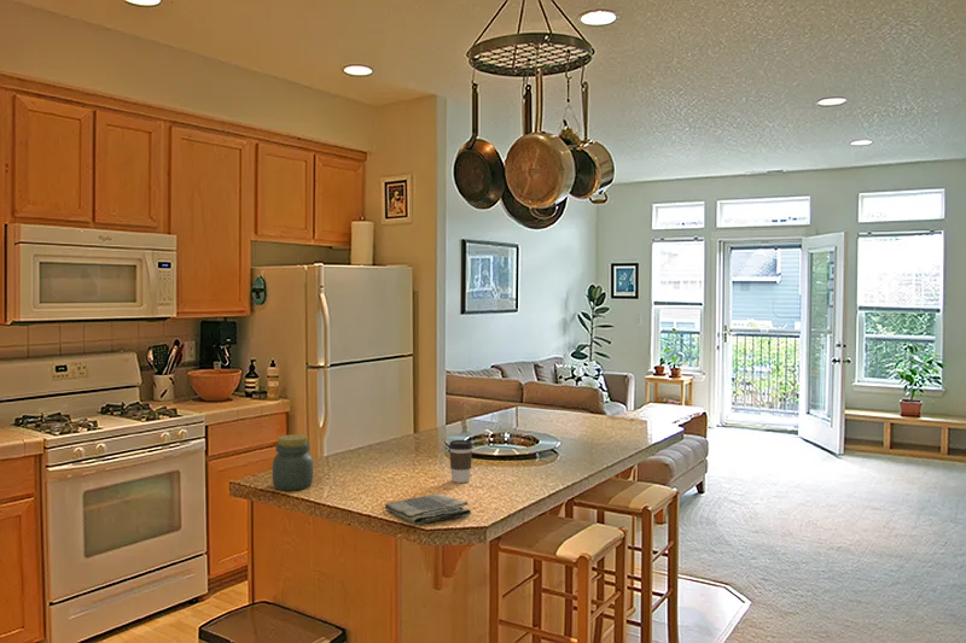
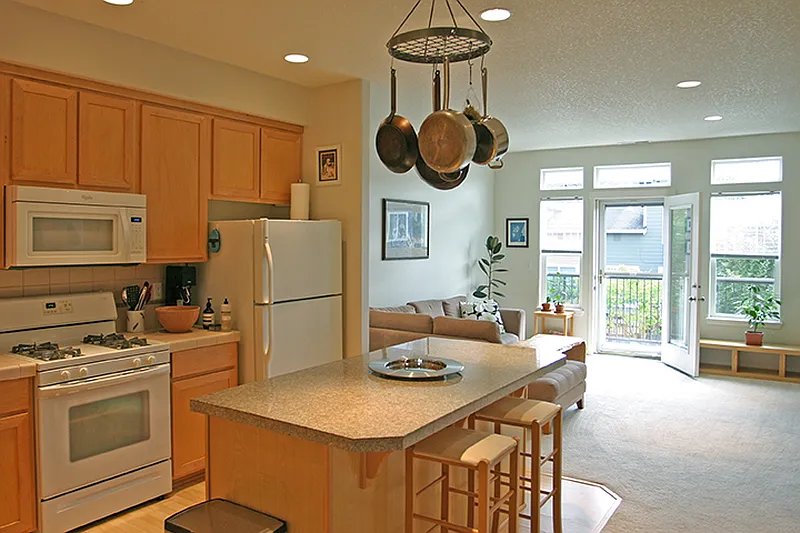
- jar [272,433,314,491]
- coffee cup [448,439,473,484]
- dish towel [384,493,472,526]
